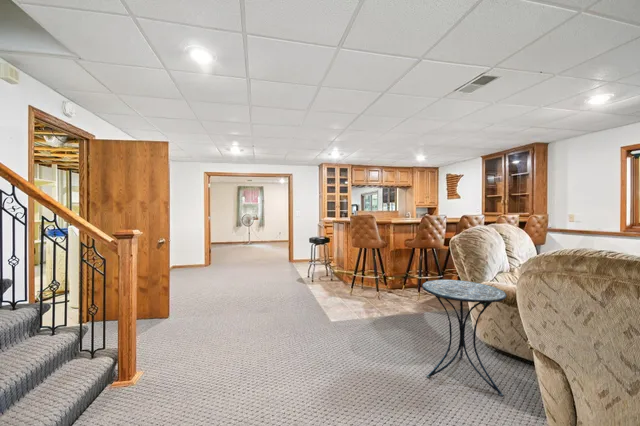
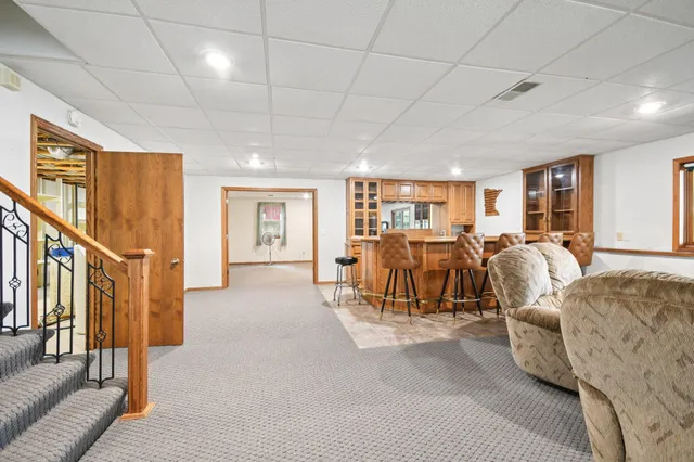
- side table [421,279,508,397]
